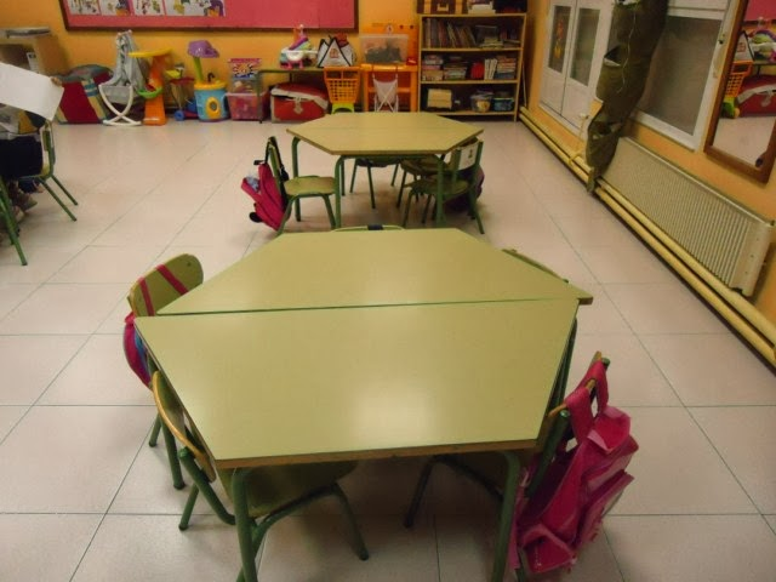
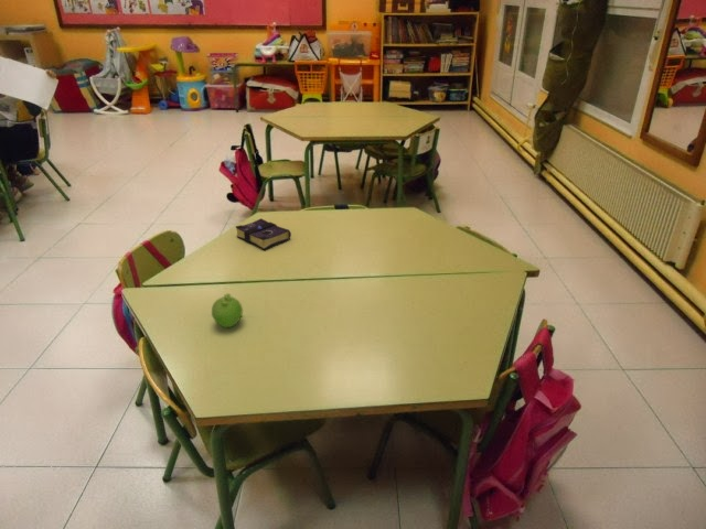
+ book [235,217,292,251]
+ fruit [211,292,244,328]
